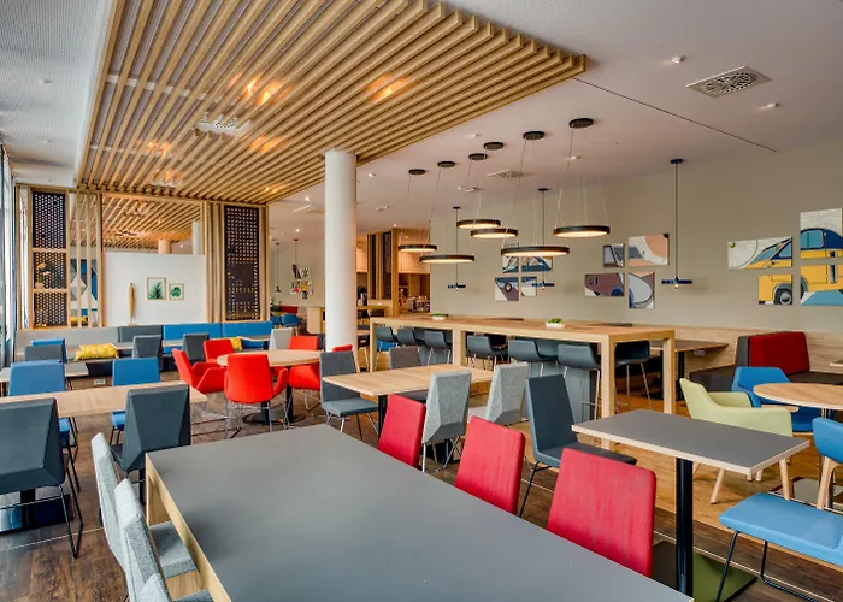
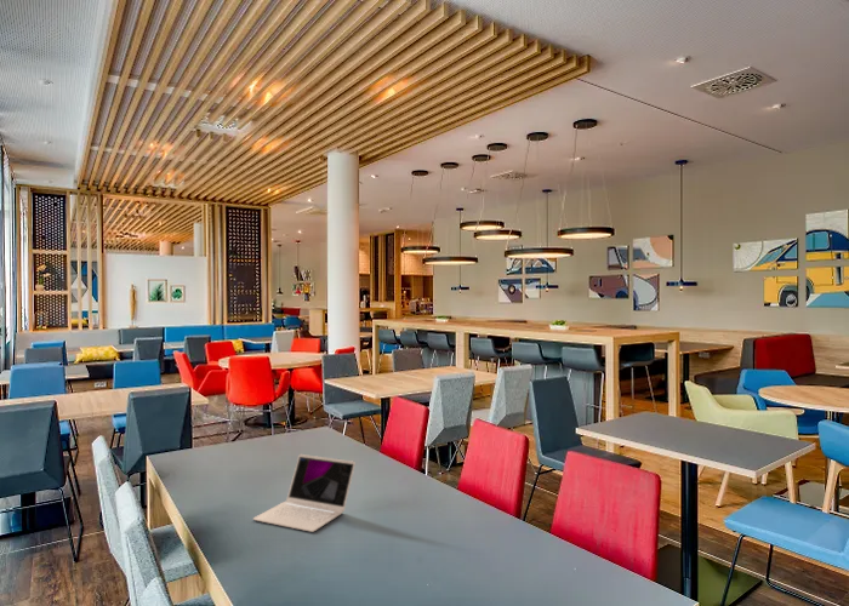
+ laptop [252,453,357,533]
